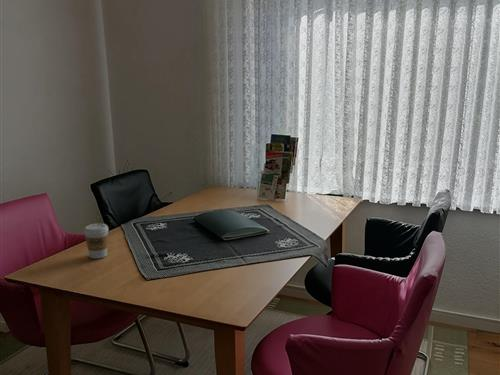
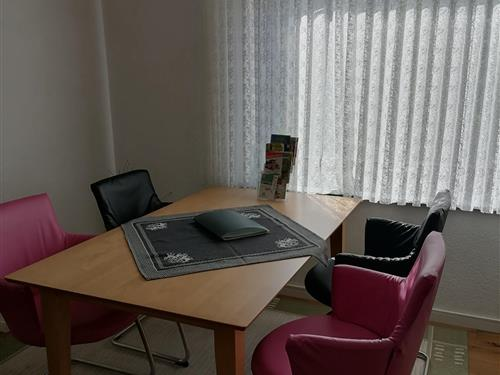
- coffee cup [83,222,109,259]
